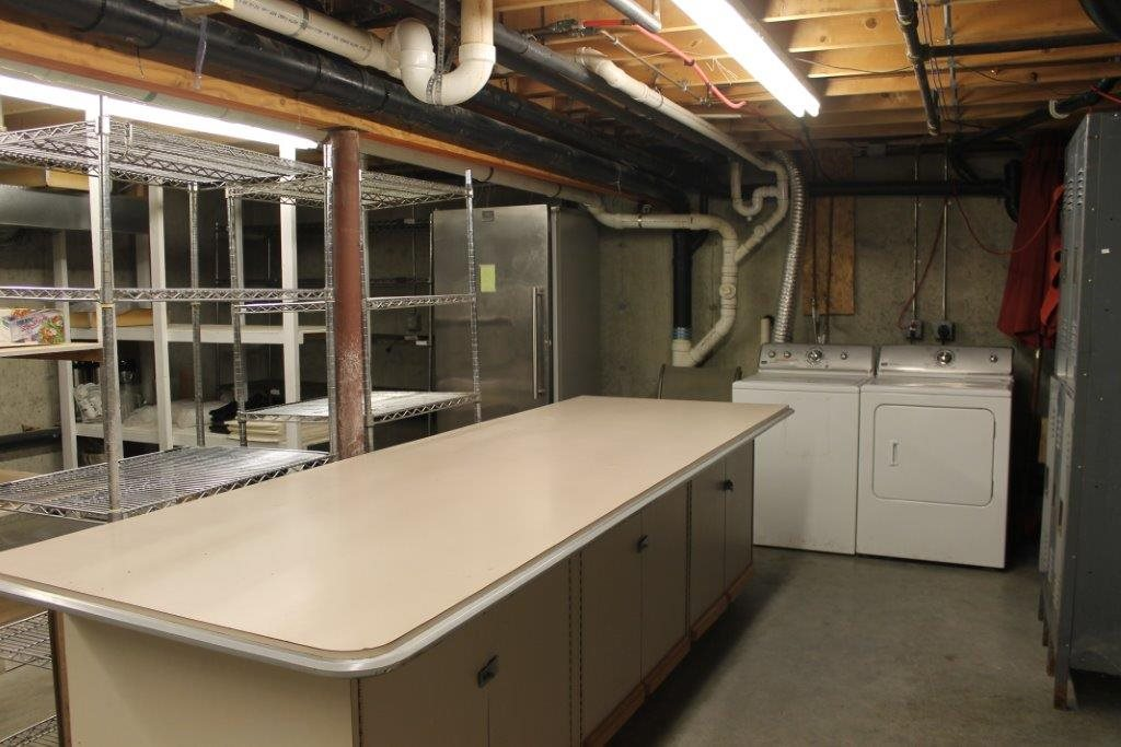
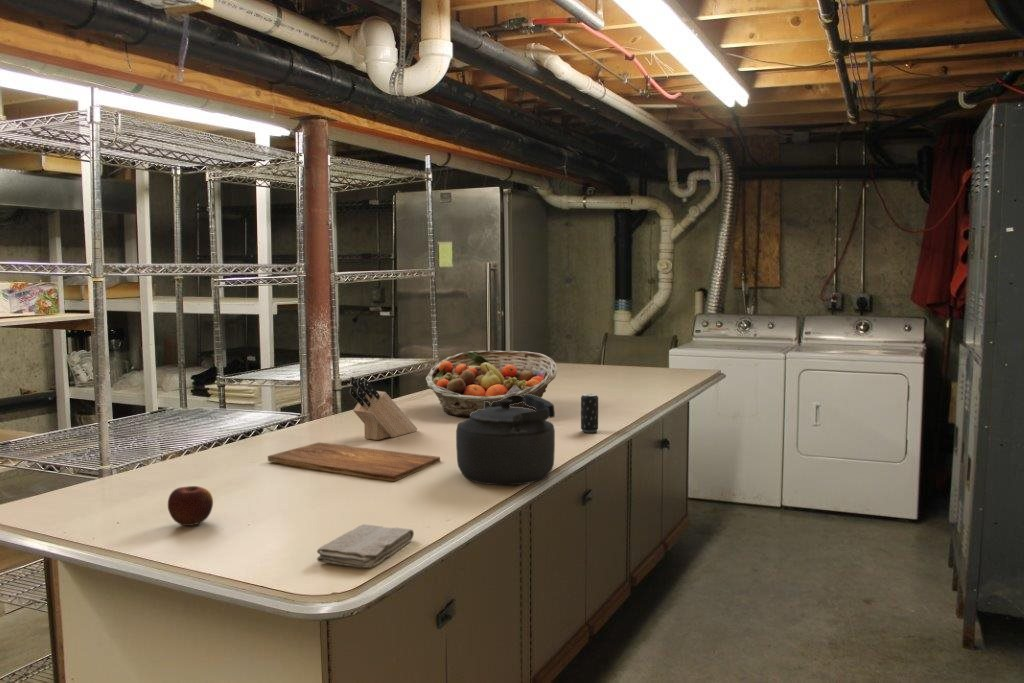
+ apple [167,485,214,527]
+ fruit basket [425,350,558,418]
+ knife block [348,376,418,441]
+ washcloth [316,523,415,569]
+ kettle [455,394,556,486]
+ cutting board [267,441,441,482]
+ beverage can [580,393,599,434]
